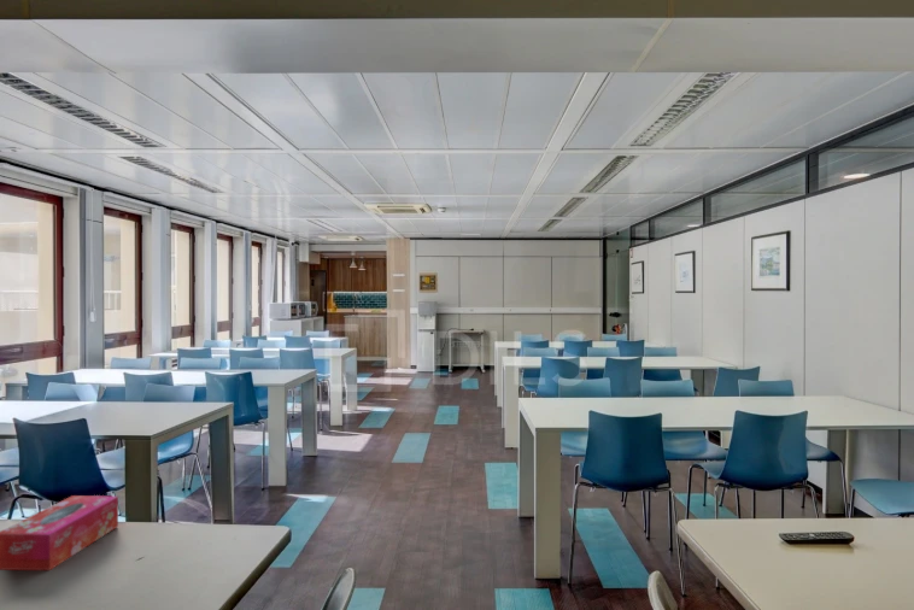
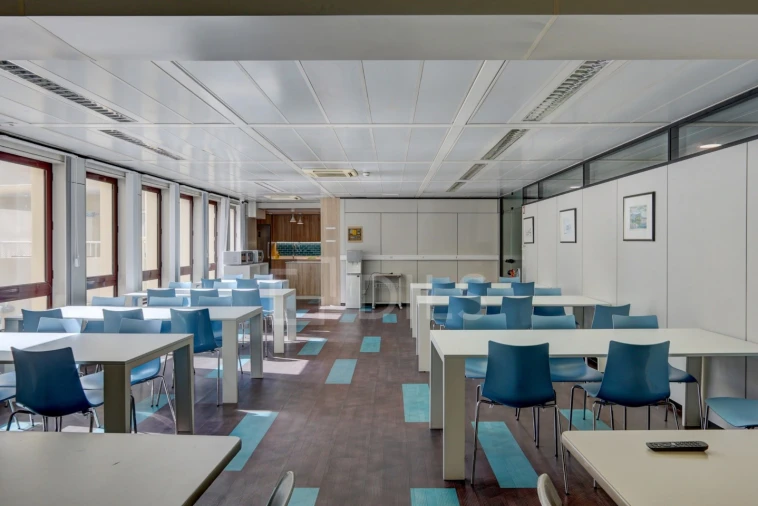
- tissue box [0,494,119,571]
